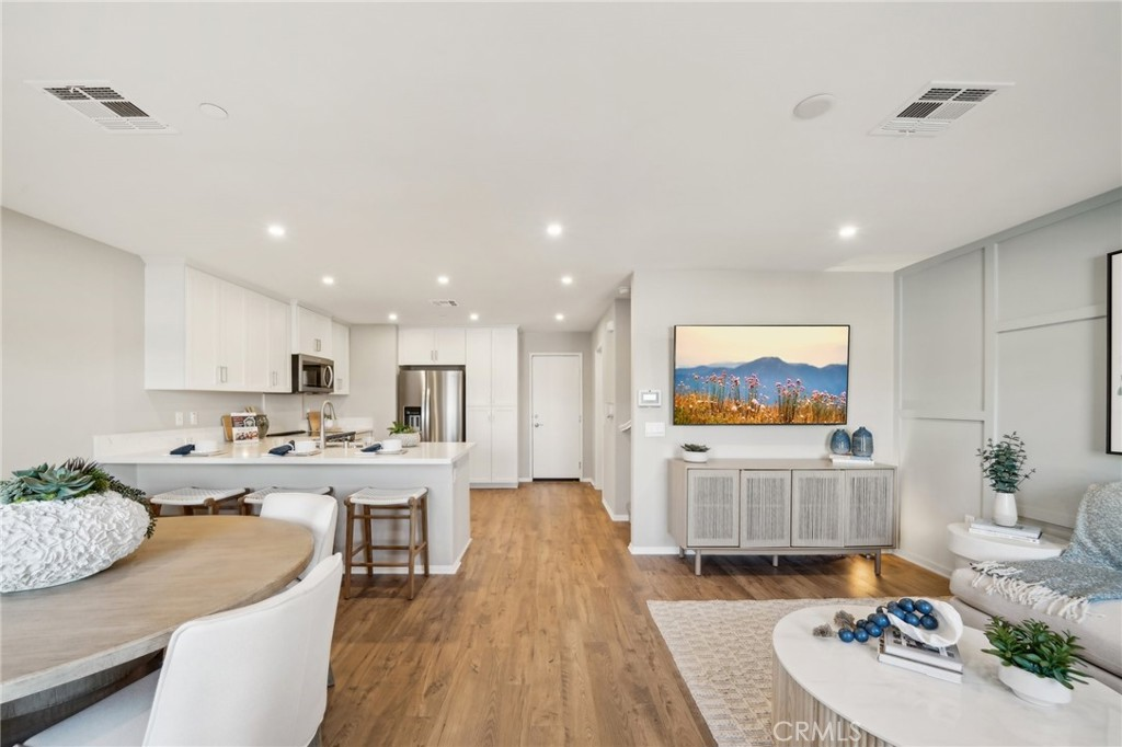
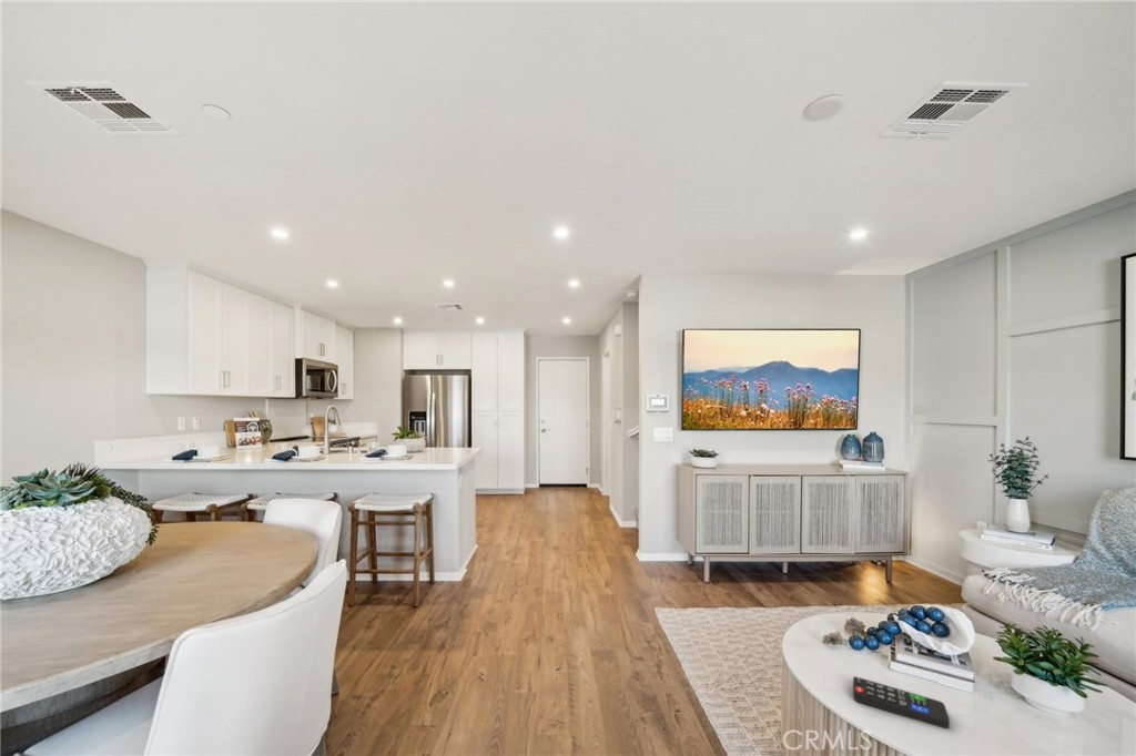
+ remote control [852,675,951,731]
